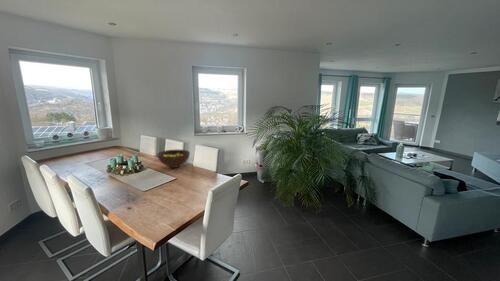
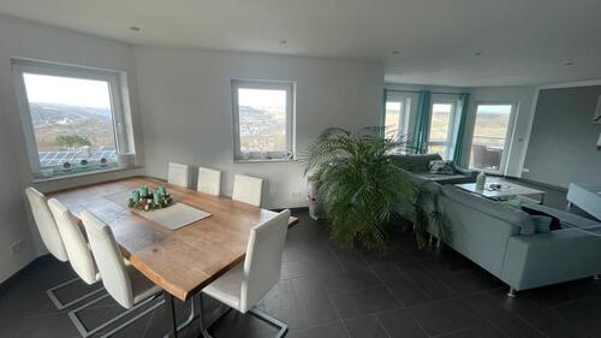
- fruit bowl [156,149,191,169]
